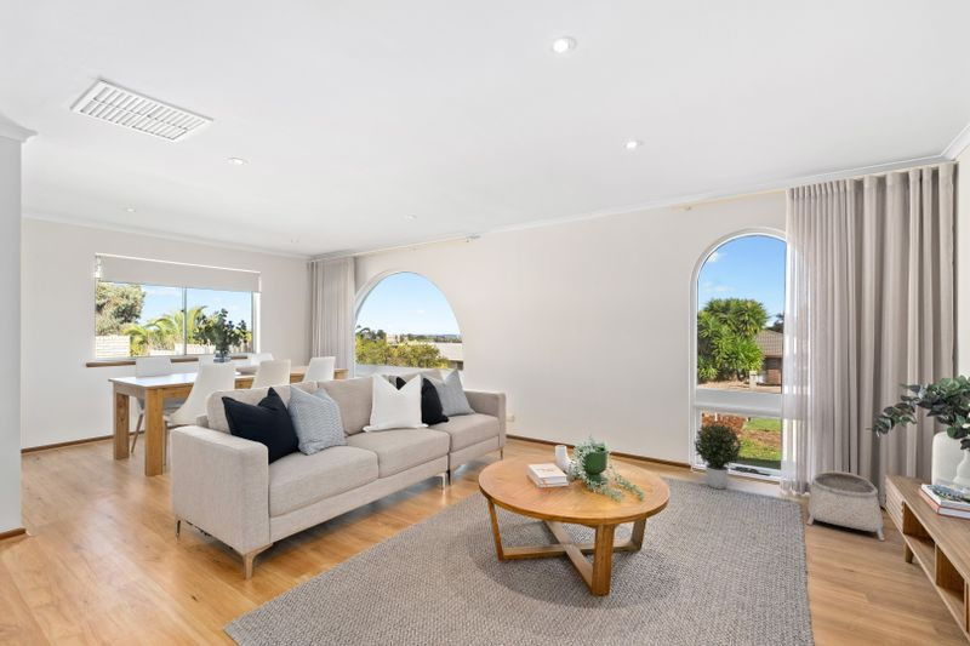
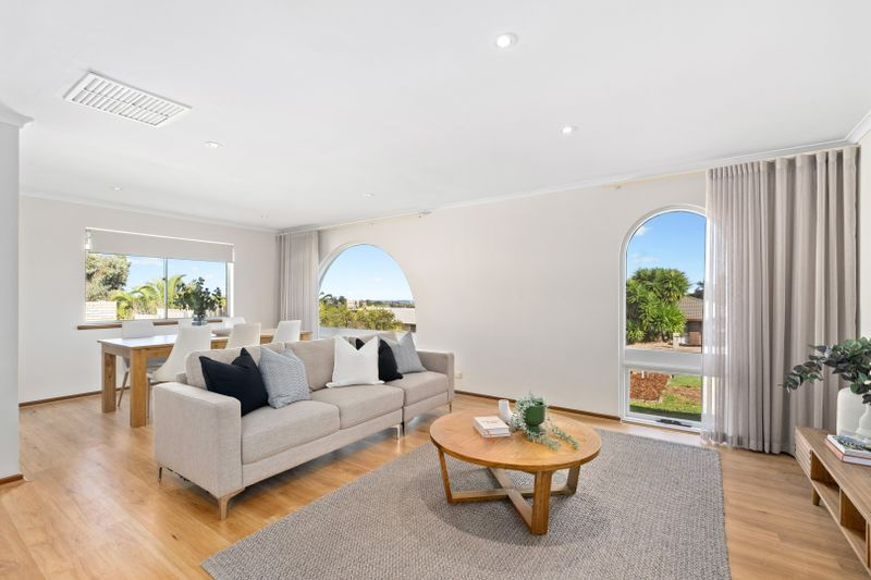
- basket [806,470,886,542]
- potted plant [692,422,744,490]
